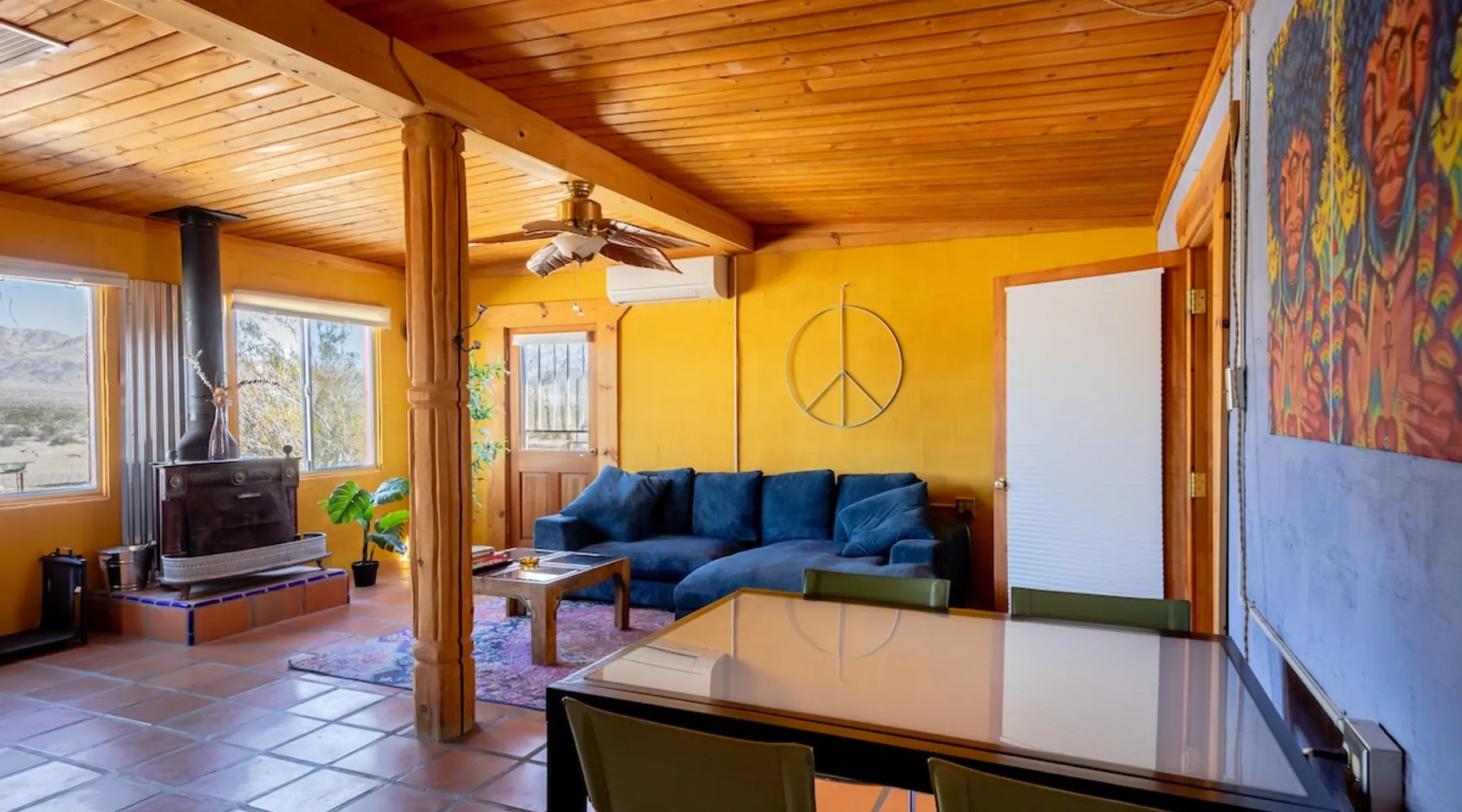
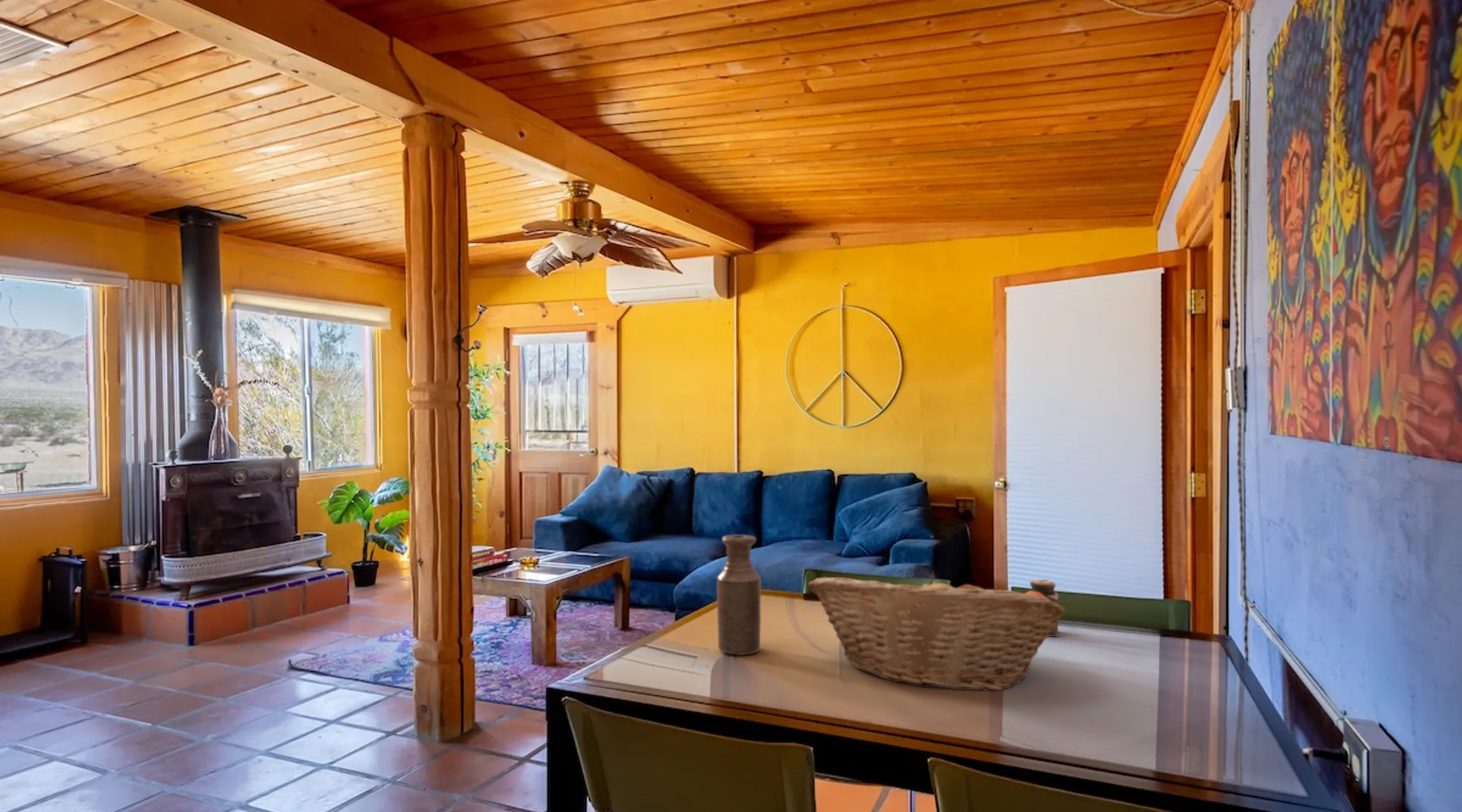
+ fruit basket [807,570,1066,692]
+ salt shaker [1027,578,1059,637]
+ bottle [716,533,762,656]
